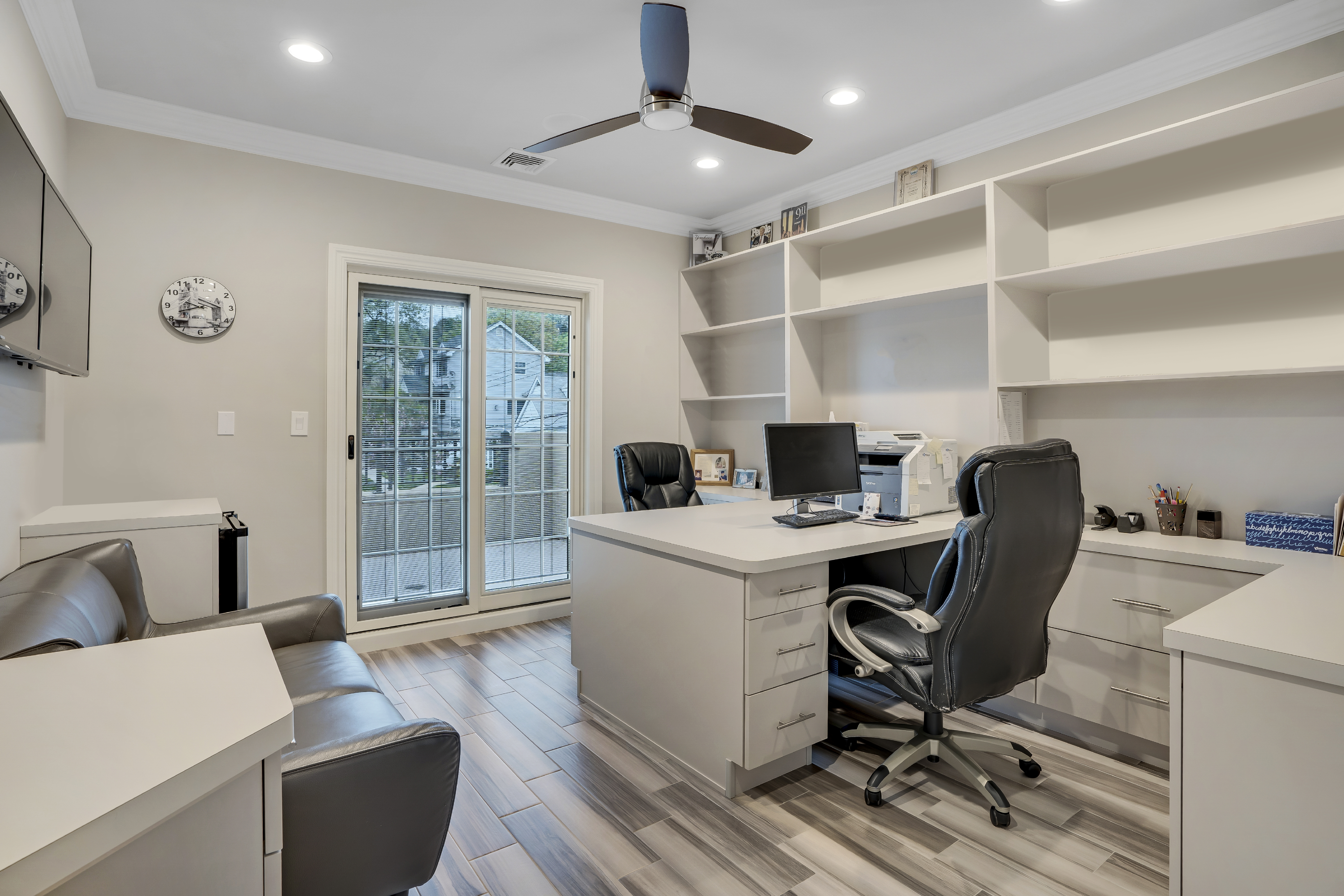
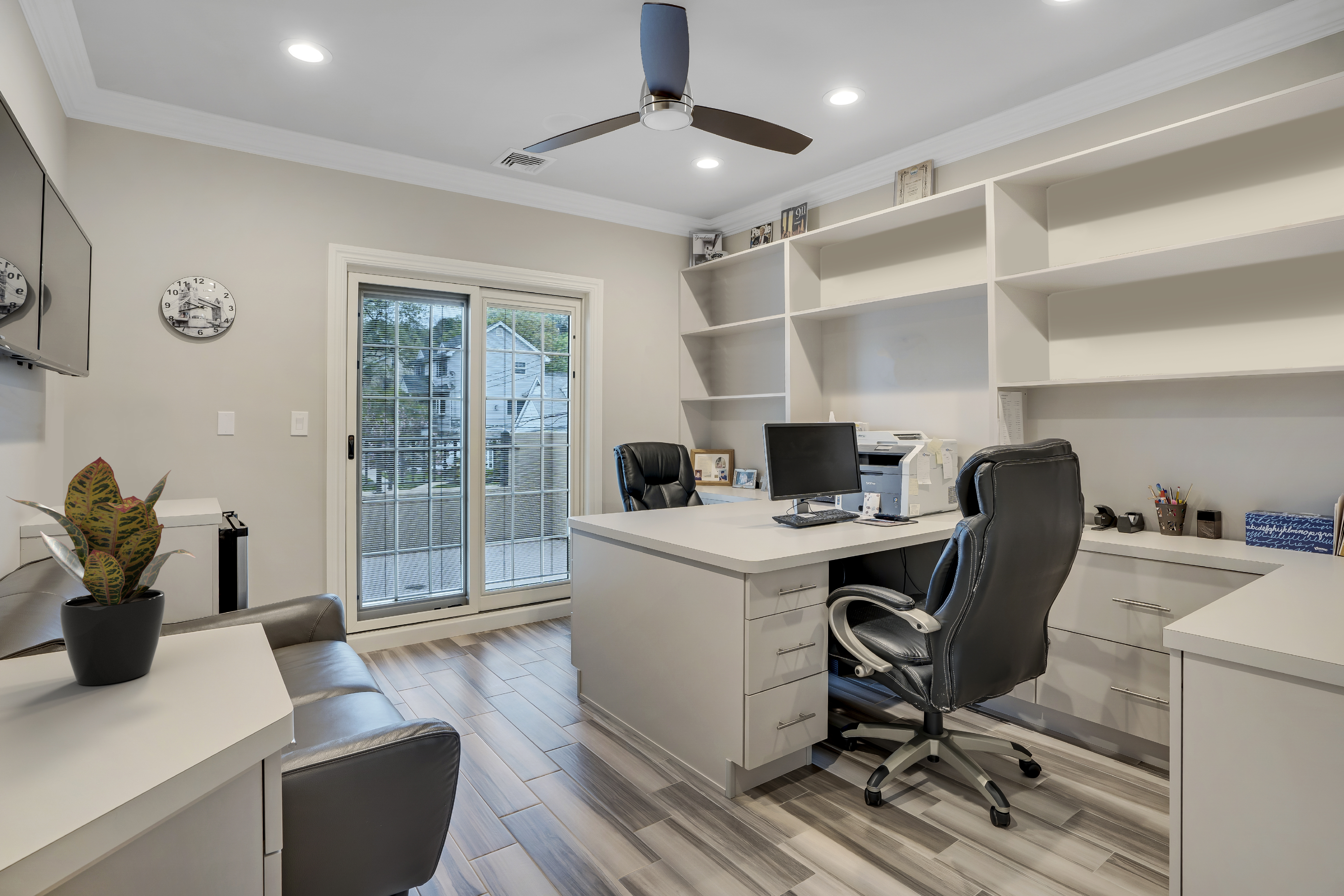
+ potted plant [6,456,196,686]
